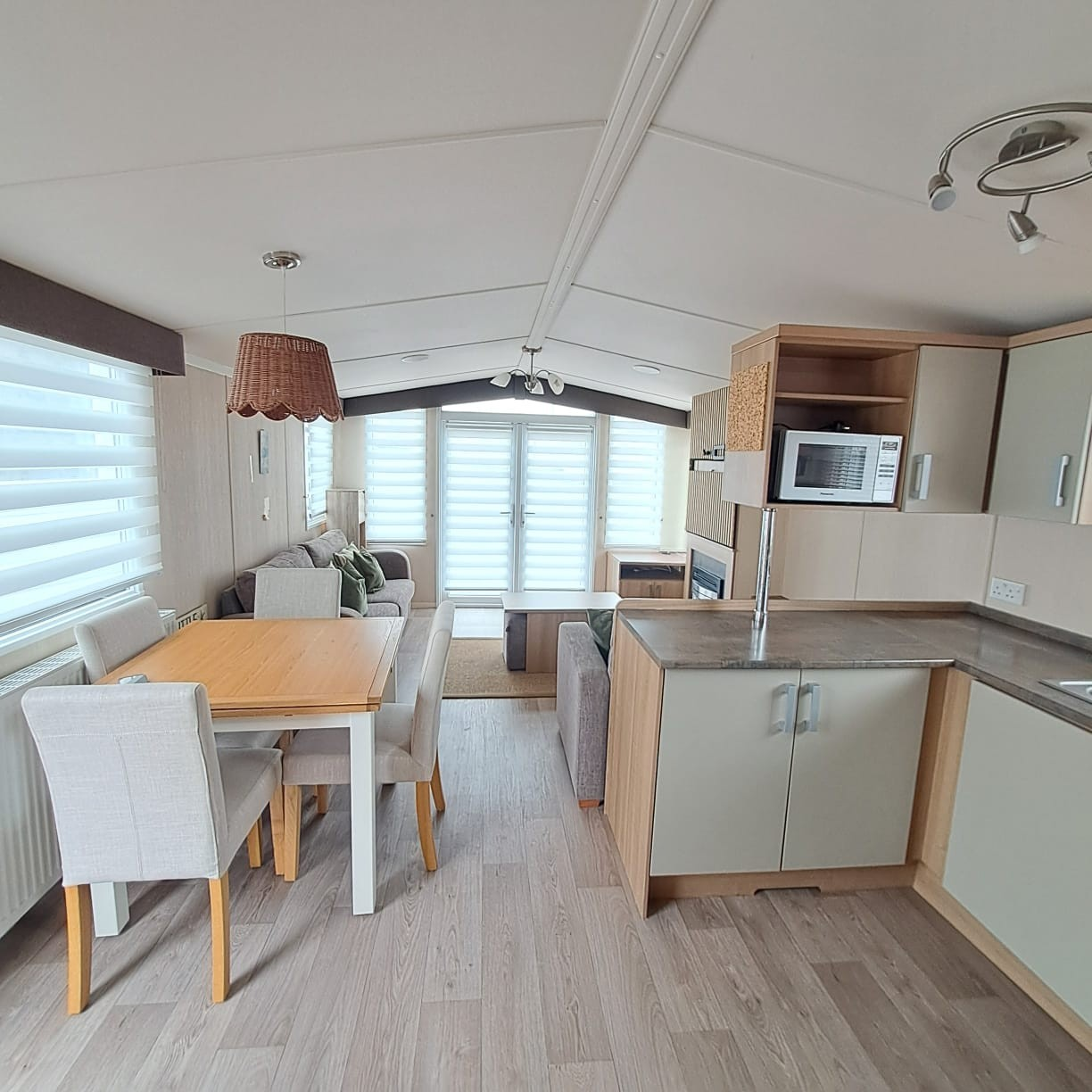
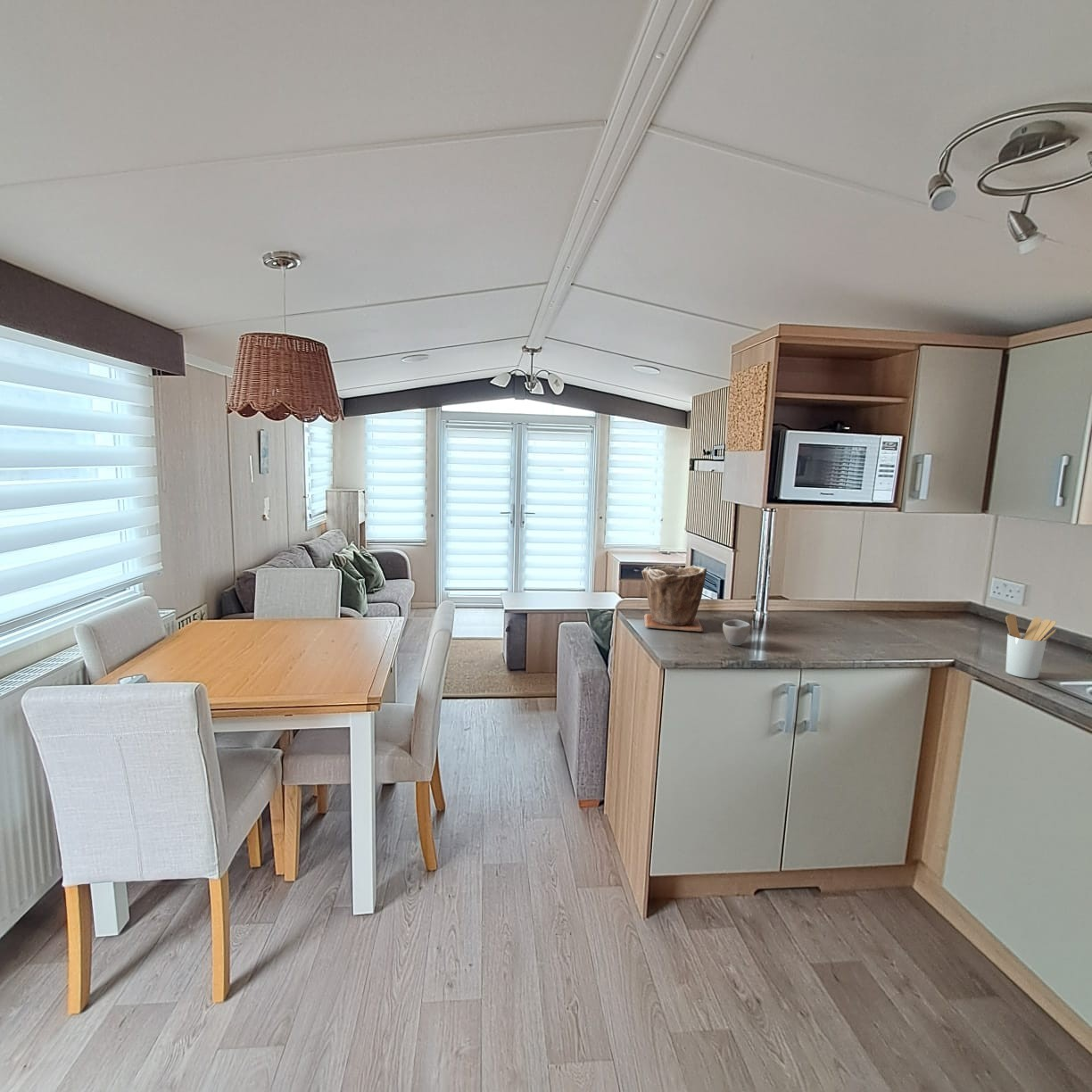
+ plant pot [641,565,707,633]
+ cup [722,618,752,646]
+ utensil holder [1005,613,1057,680]
